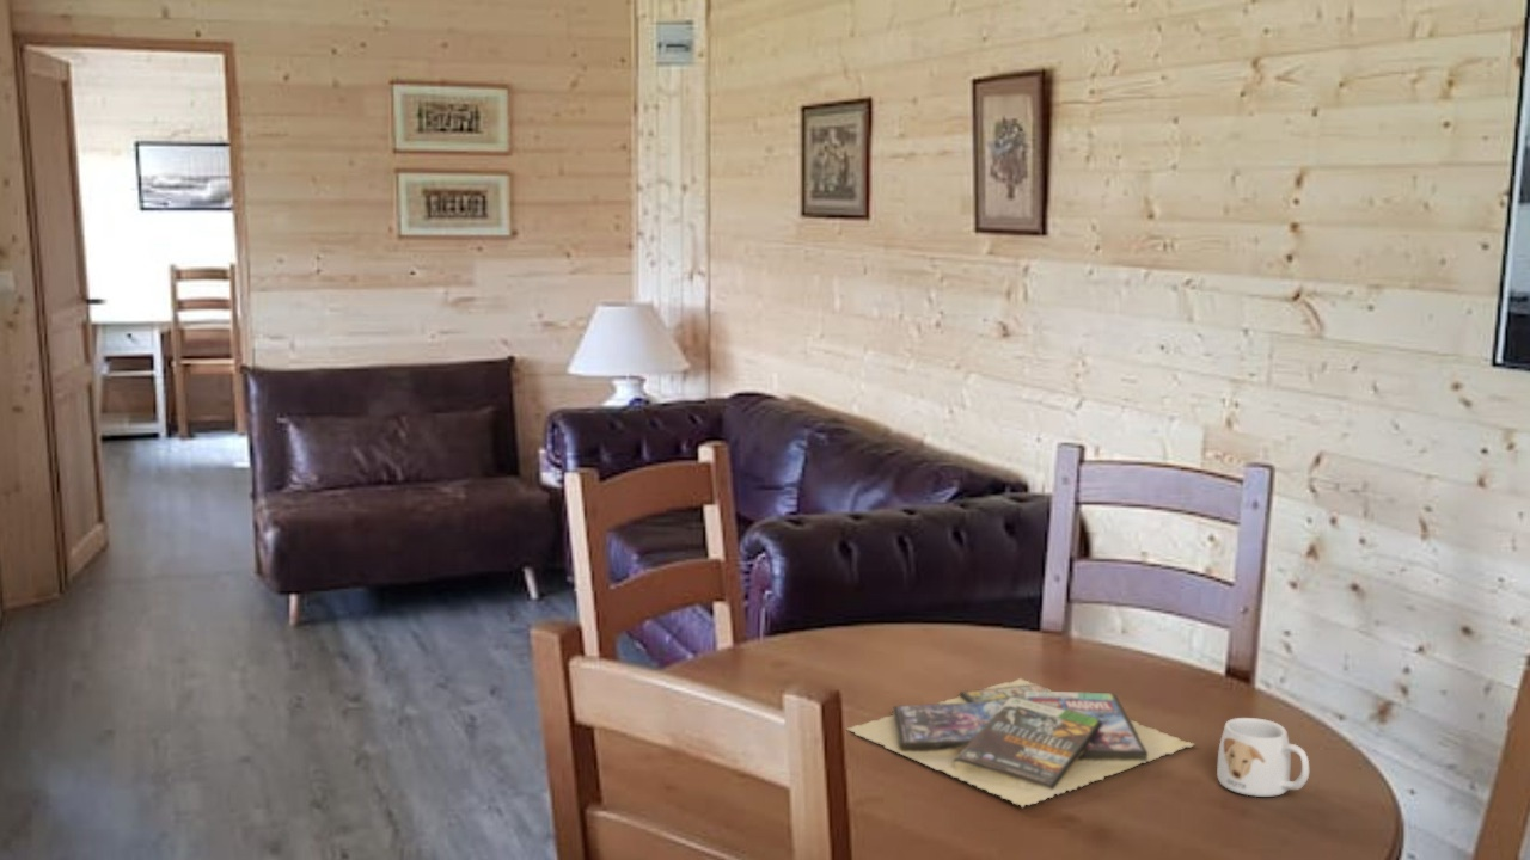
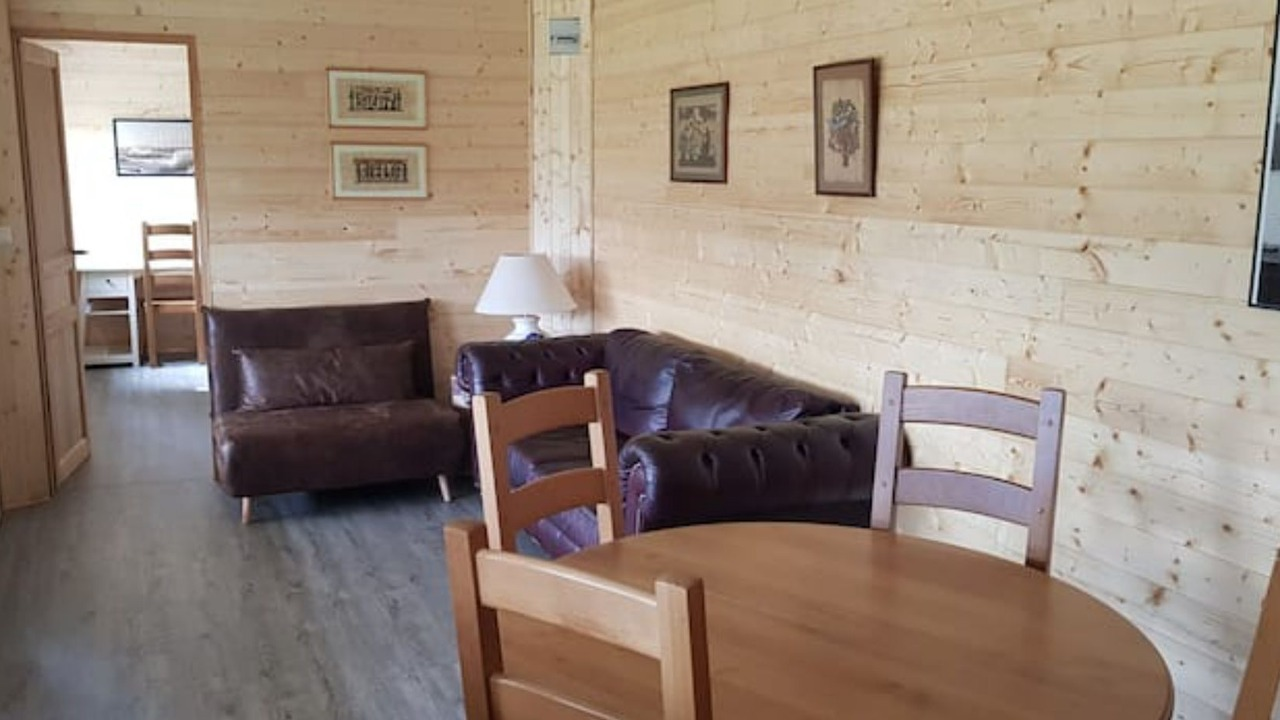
- video game cases [846,677,1197,809]
- mug [1216,717,1310,798]
